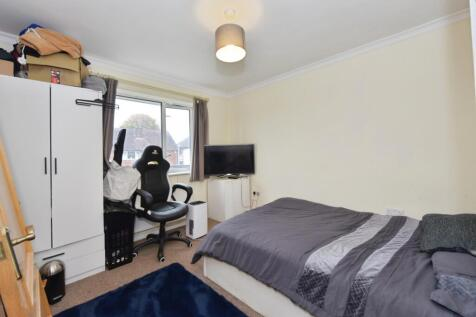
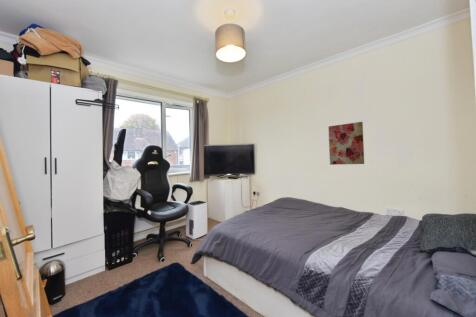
+ wall art [327,121,365,166]
